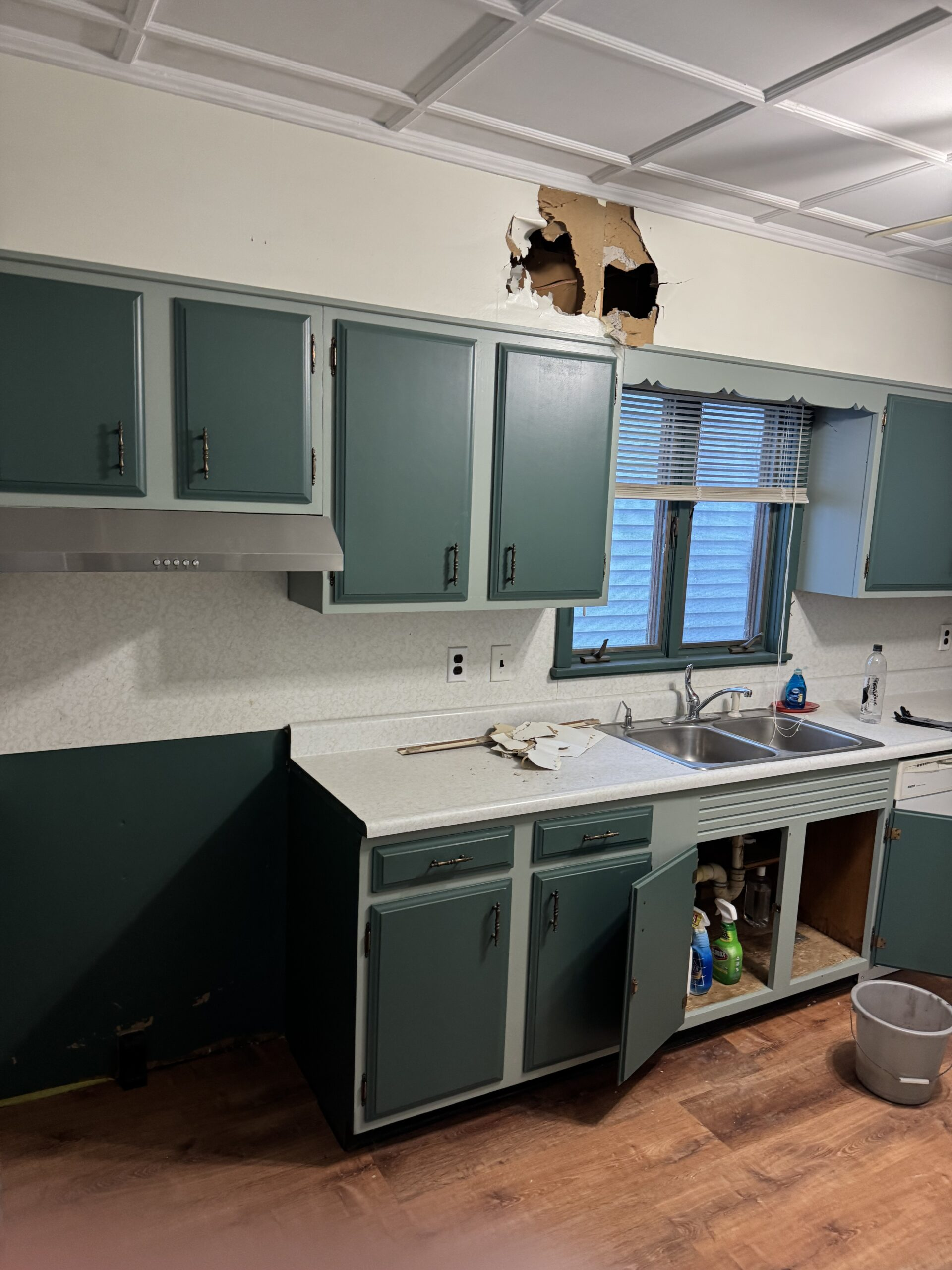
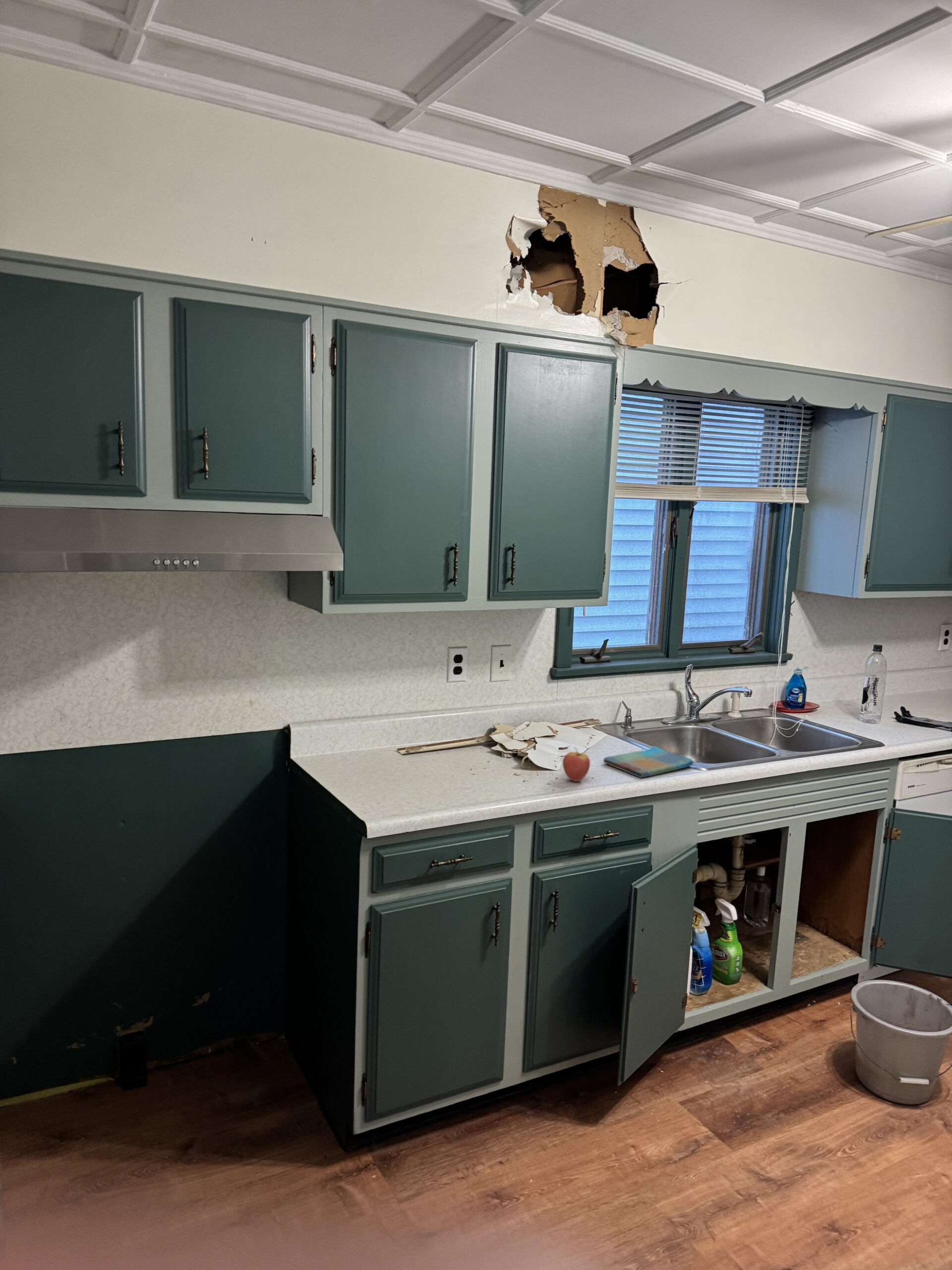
+ fruit [562,747,591,782]
+ dish towel [603,746,694,778]
